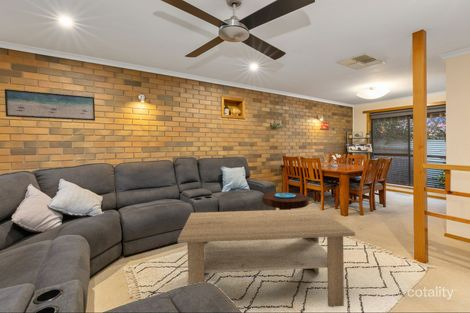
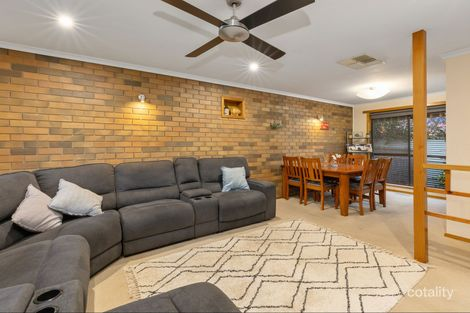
- side table [261,192,310,210]
- wall art [4,88,96,122]
- coffee table [177,208,356,308]
